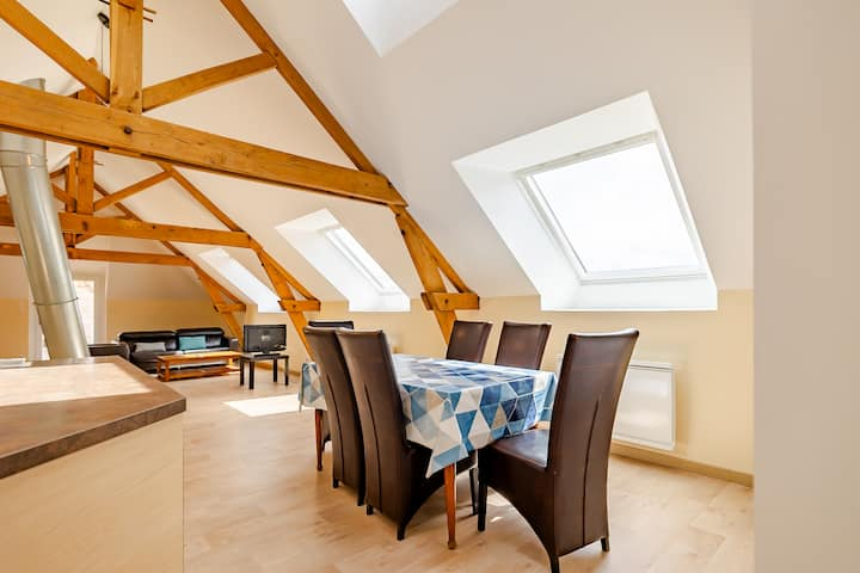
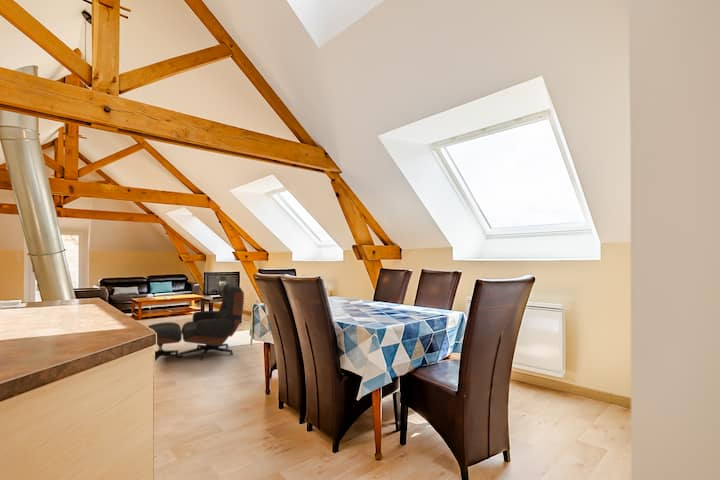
+ lounge chair [147,282,245,362]
